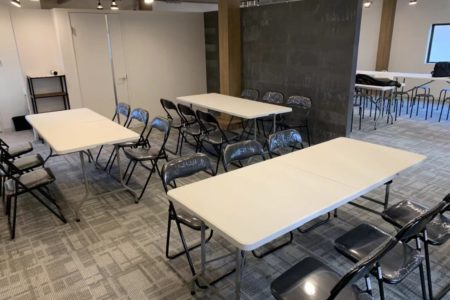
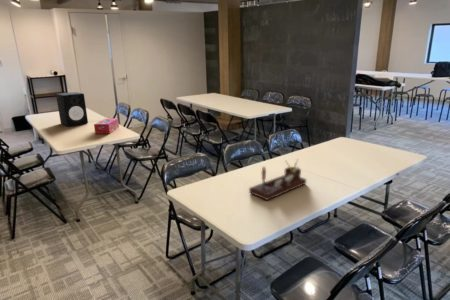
+ speaker [55,91,89,127]
+ desk organizer [248,158,307,201]
+ tissue box [93,117,120,135]
